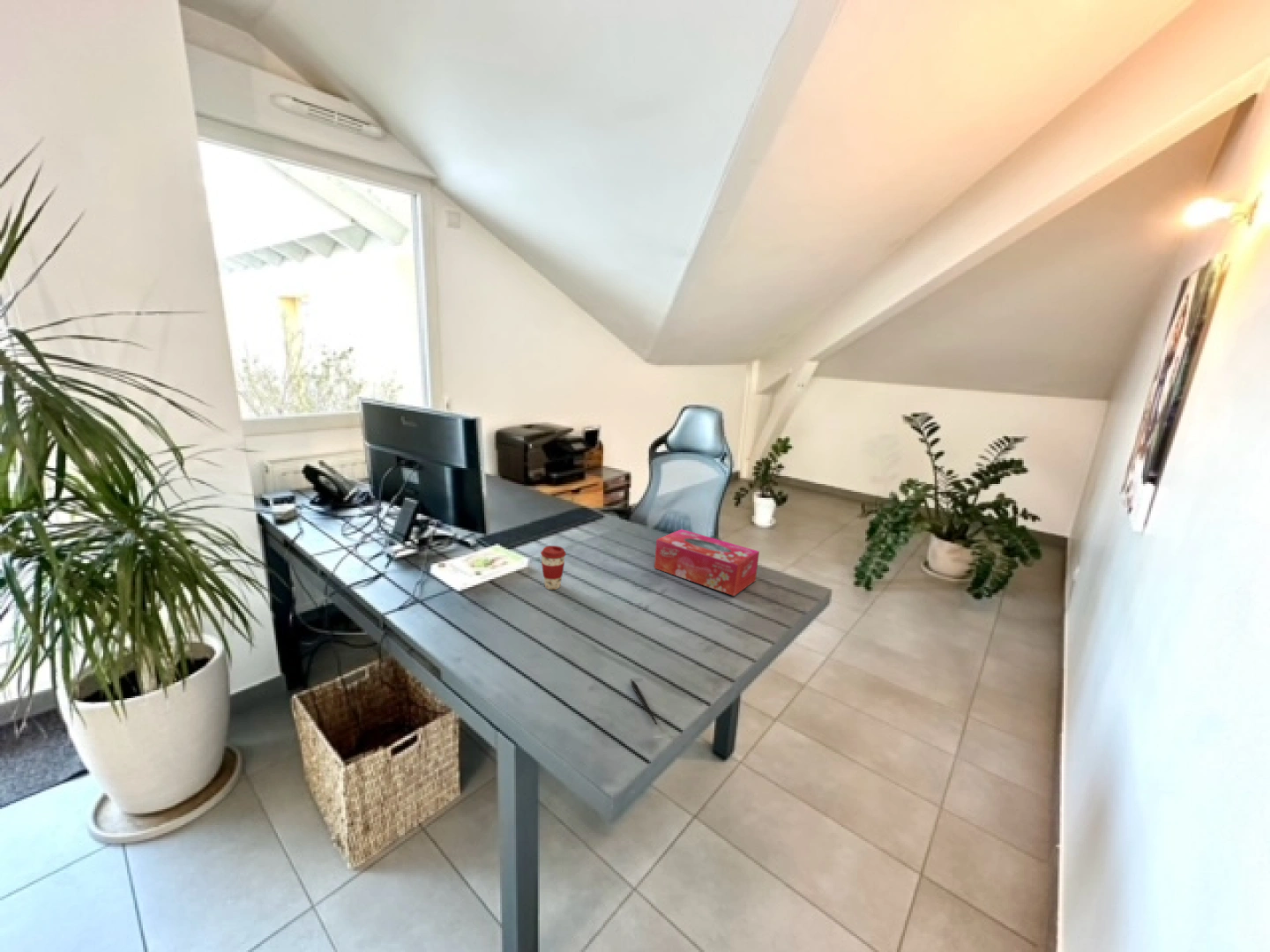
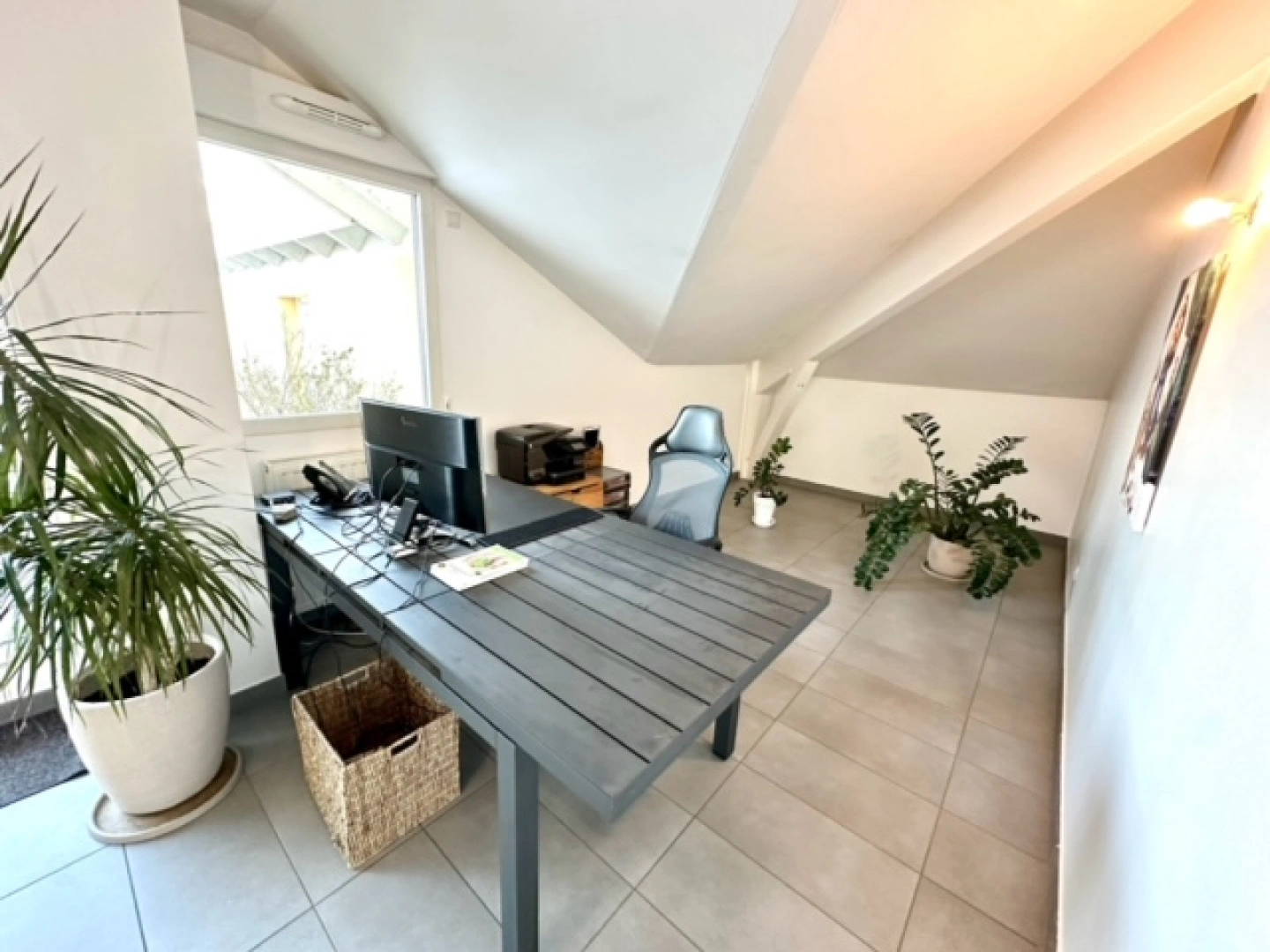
- pen [630,678,658,725]
- tissue box [654,528,760,597]
- coffee cup [540,545,567,591]
